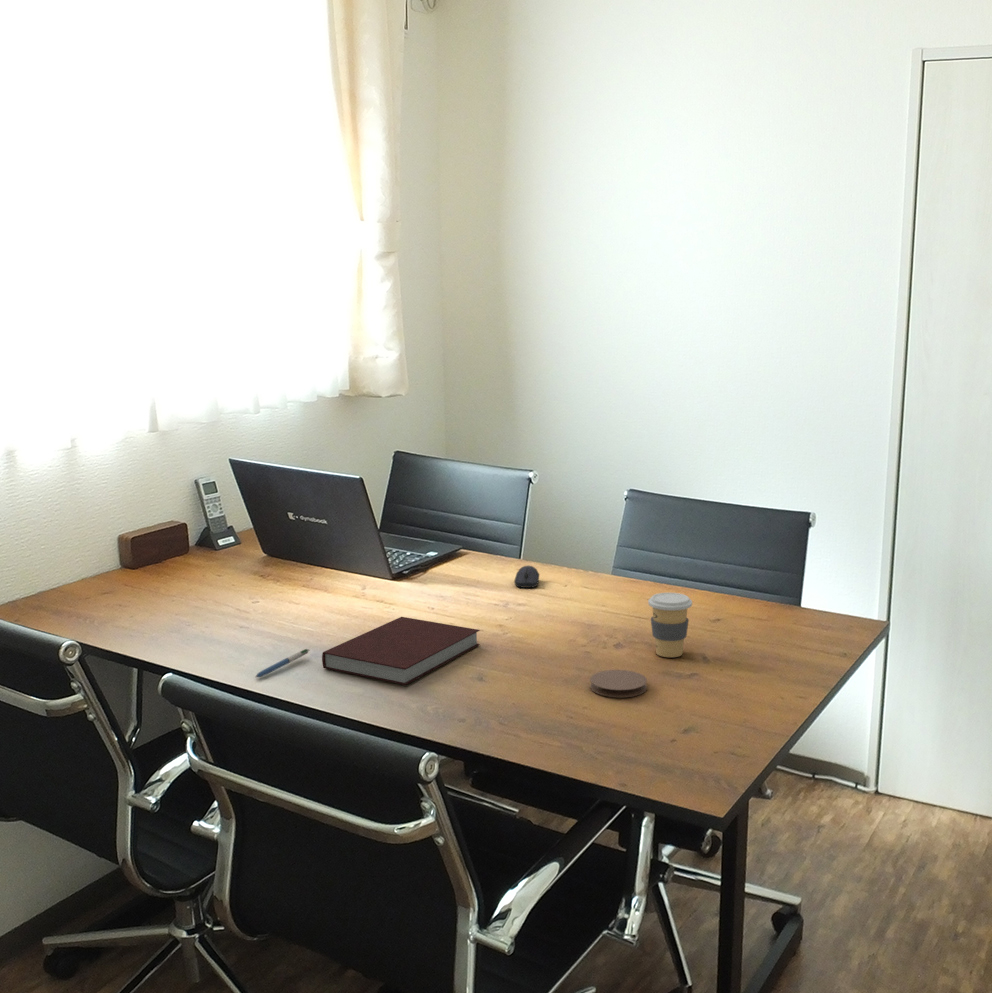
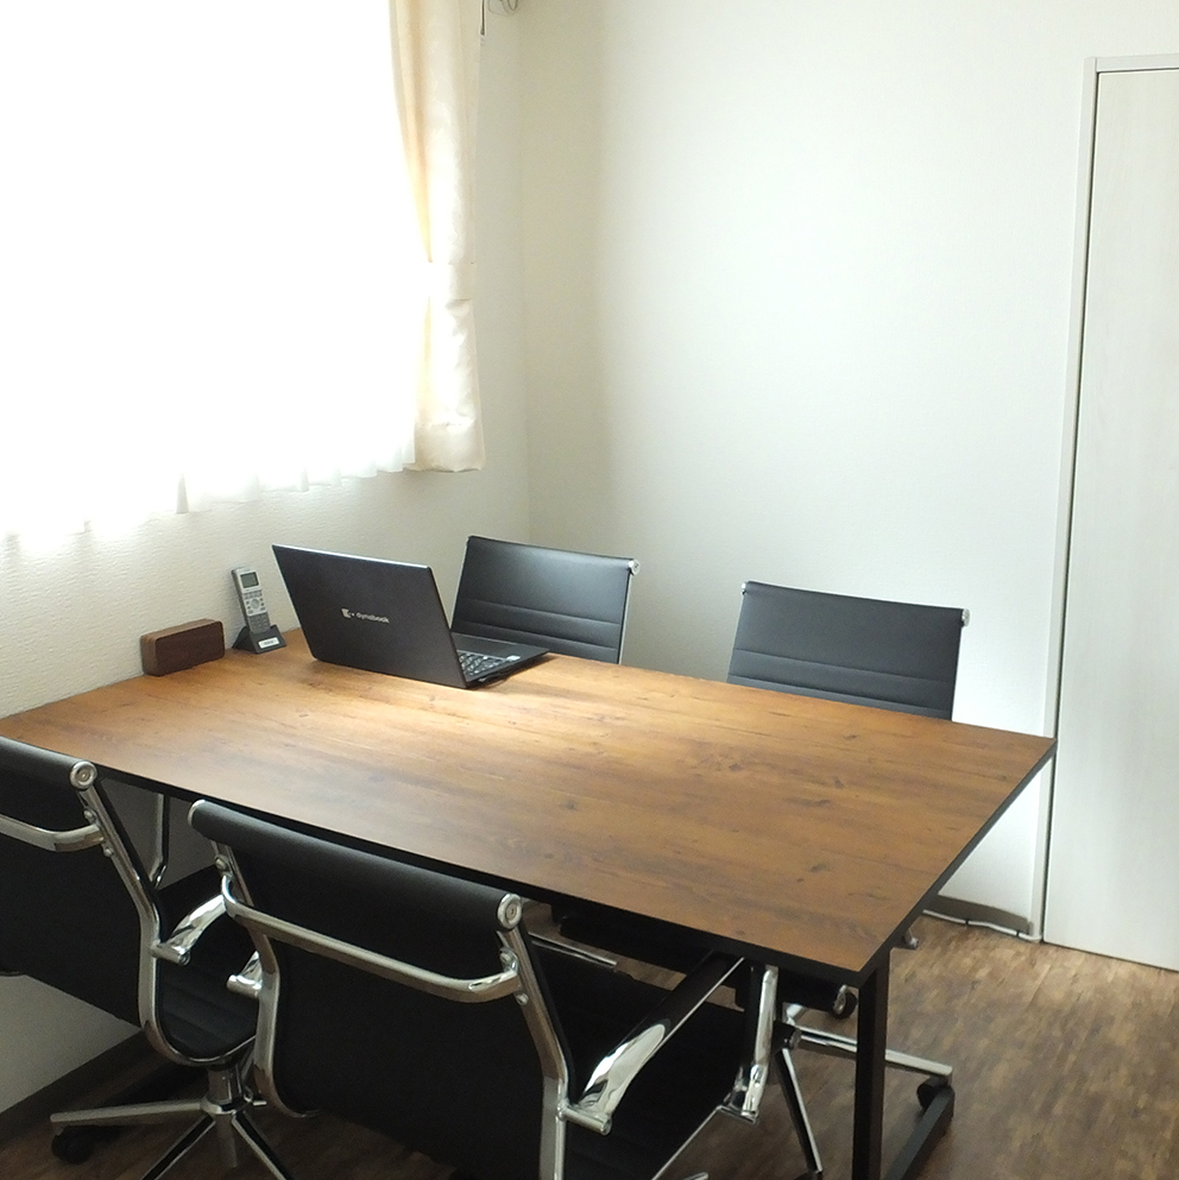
- coffee cup [647,592,693,658]
- coaster [589,669,648,698]
- pen [254,648,310,678]
- notebook [321,616,481,686]
- computer mouse [513,565,541,589]
